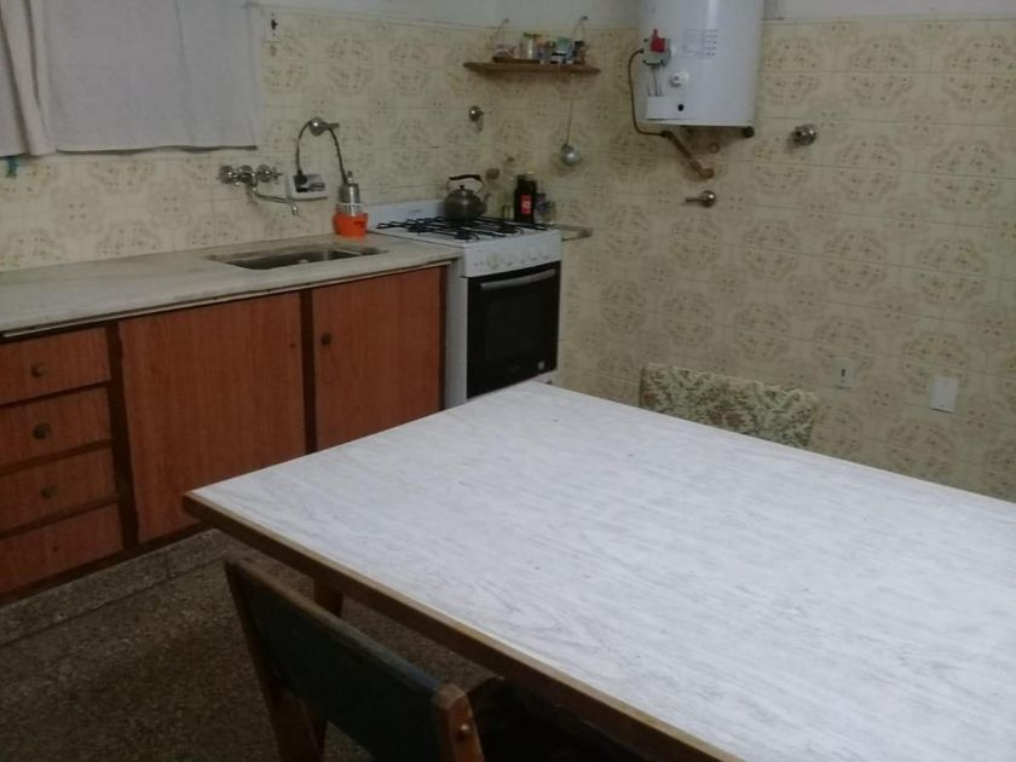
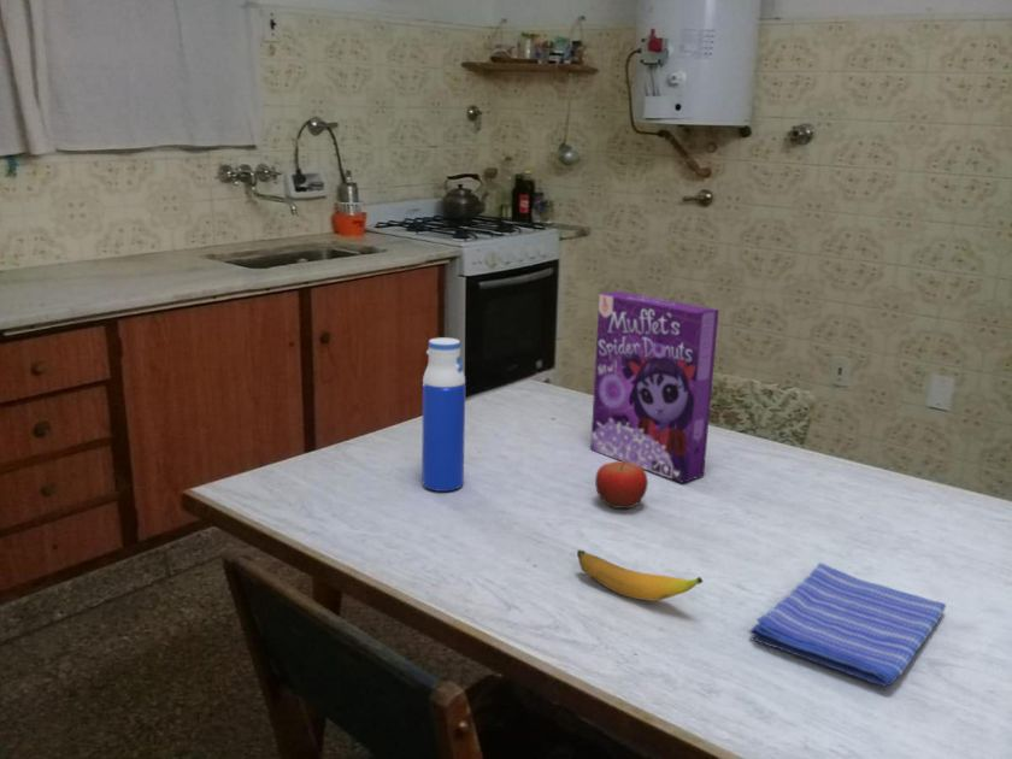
+ dish towel [748,561,947,688]
+ cereal box [589,290,720,484]
+ water bottle [420,336,466,493]
+ fruit [594,458,649,510]
+ banana [576,548,705,602]
